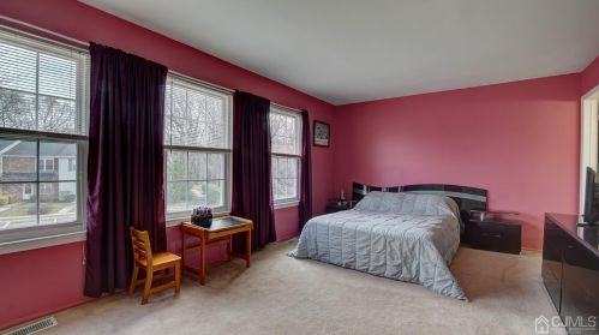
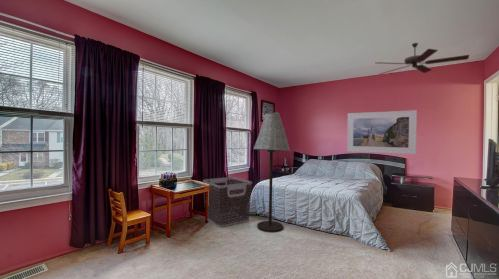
+ floor lamp [253,112,291,233]
+ clothes hamper [202,176,253,228]
+ ceiling fan [376,42,470,75]
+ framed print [346,109,418,155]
